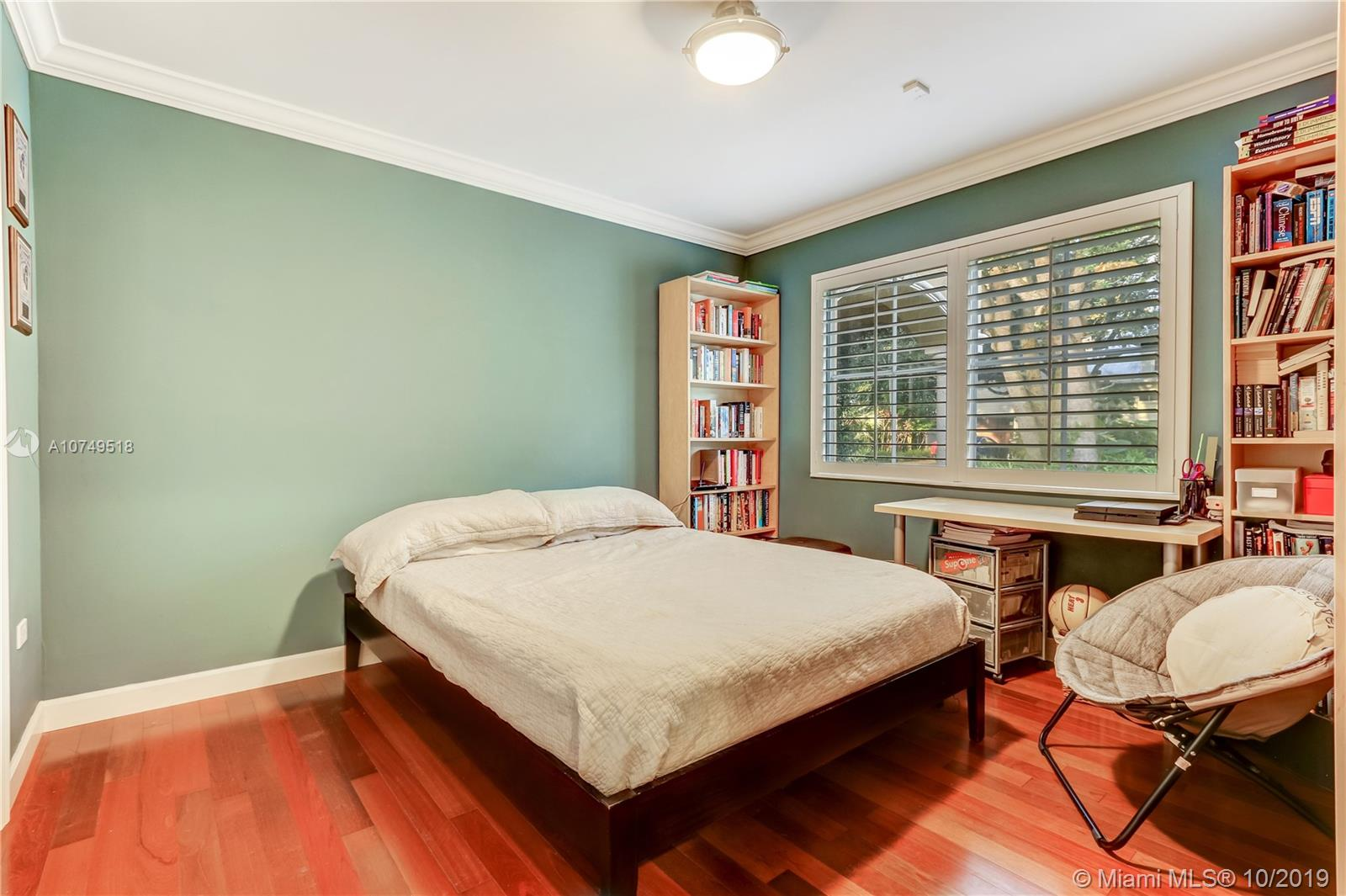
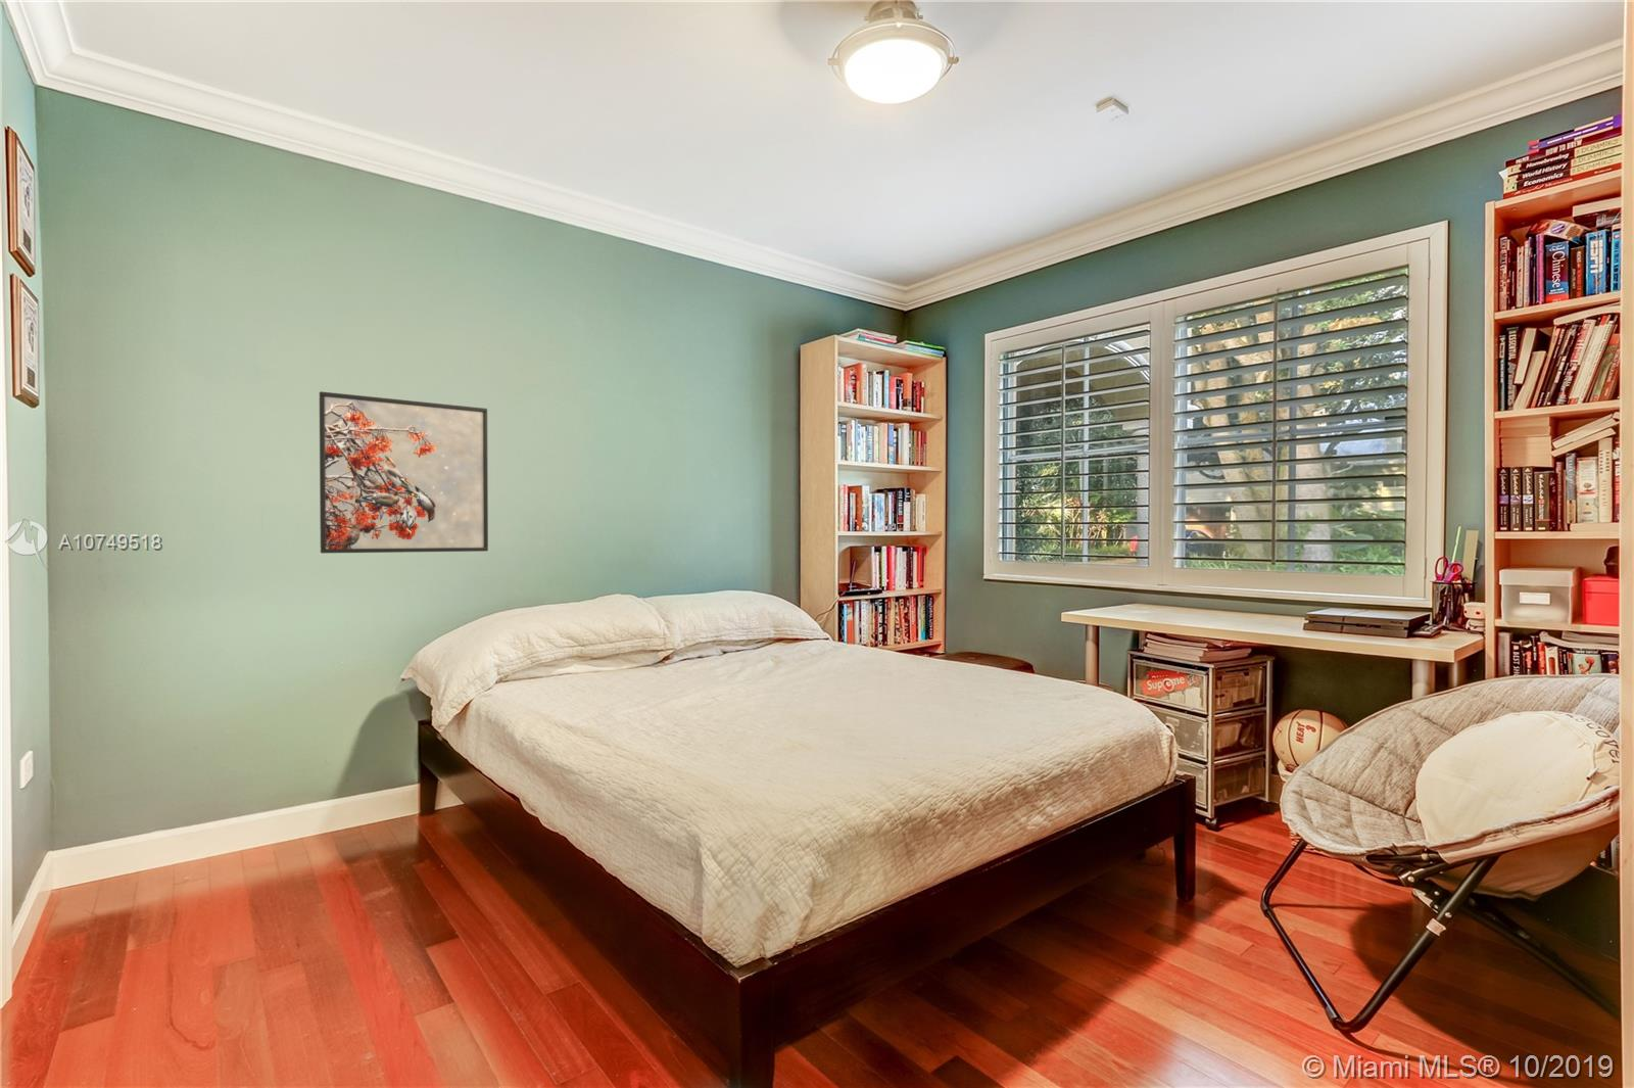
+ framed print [318,390,489,554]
